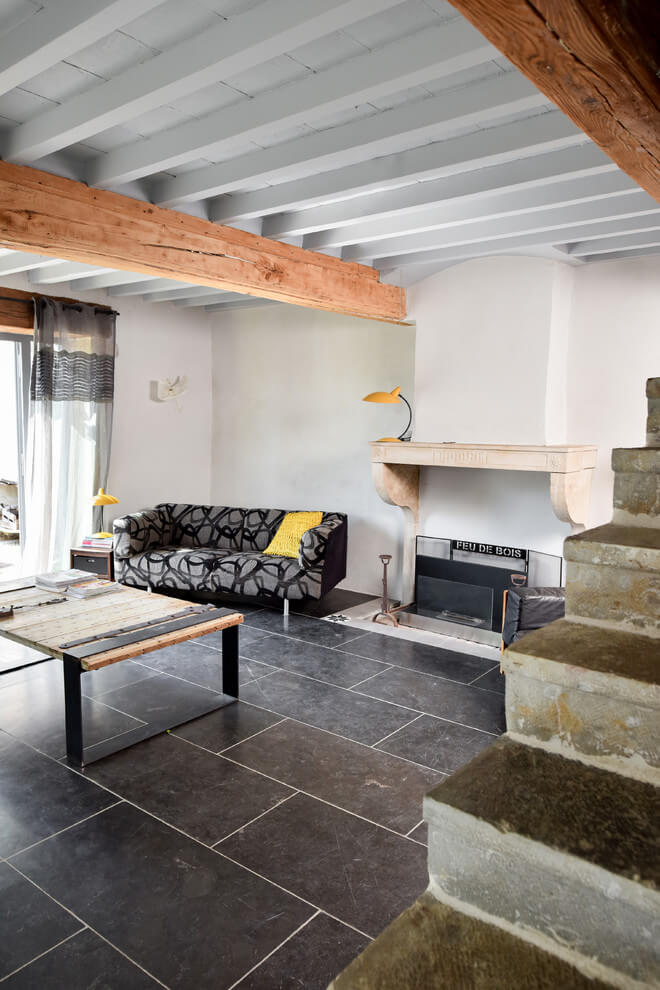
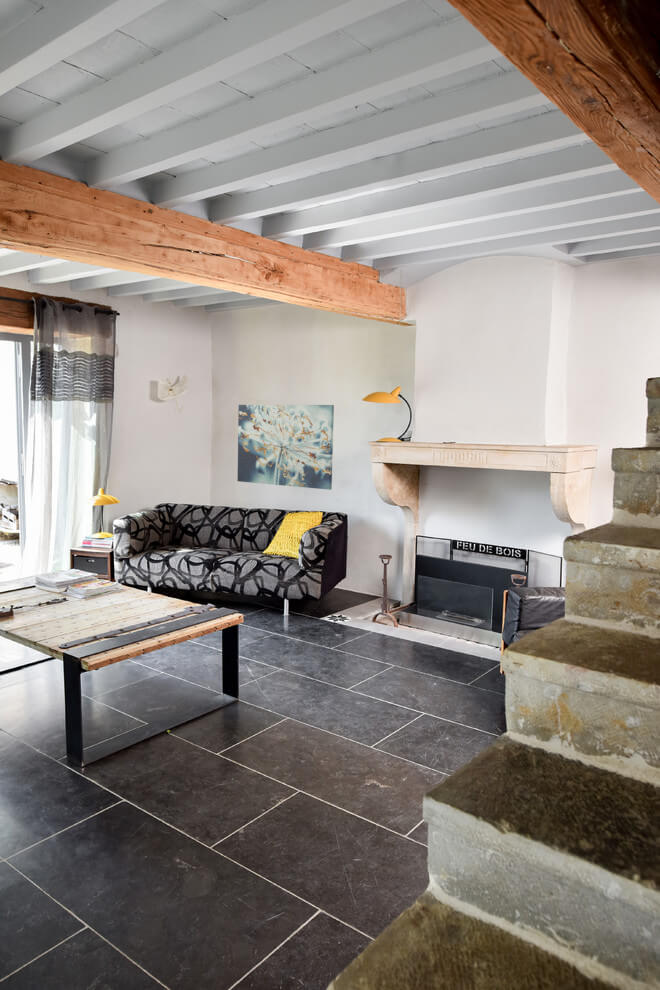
+ wall art [236,404,335,491]
